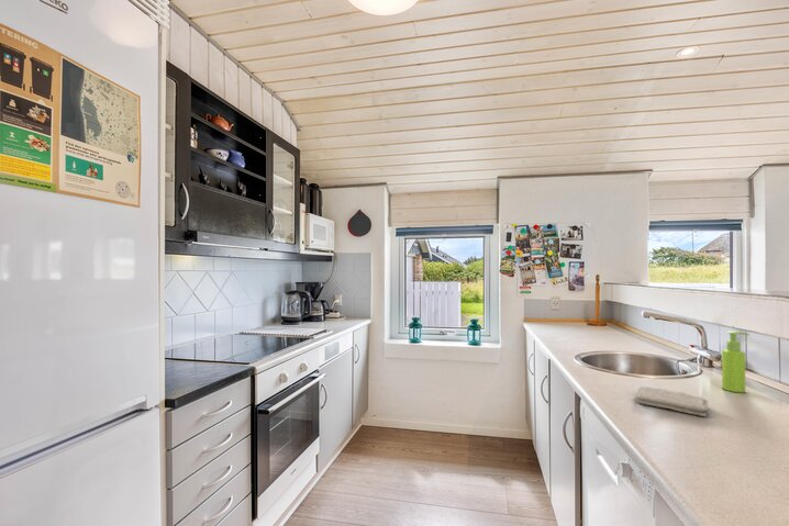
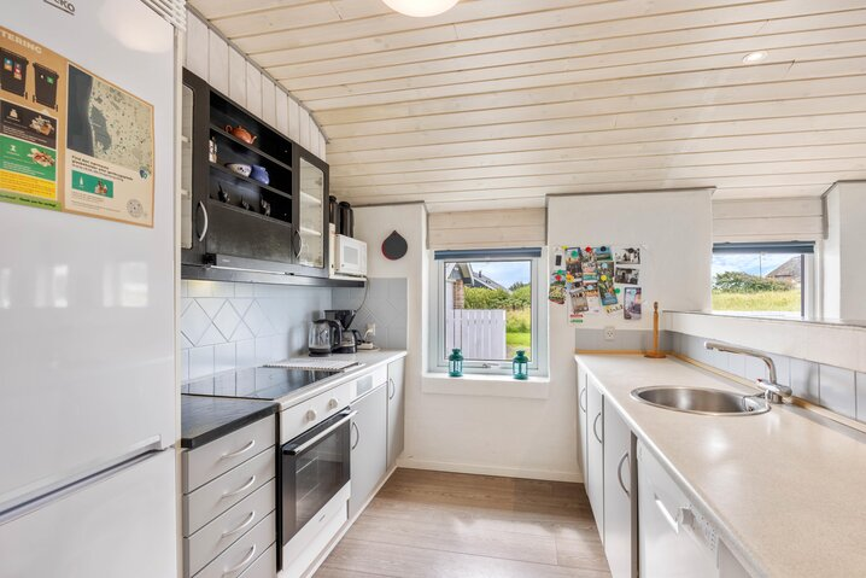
- soap dispenser [721,331,751,393]
- washcloth [634,385,710,417]
